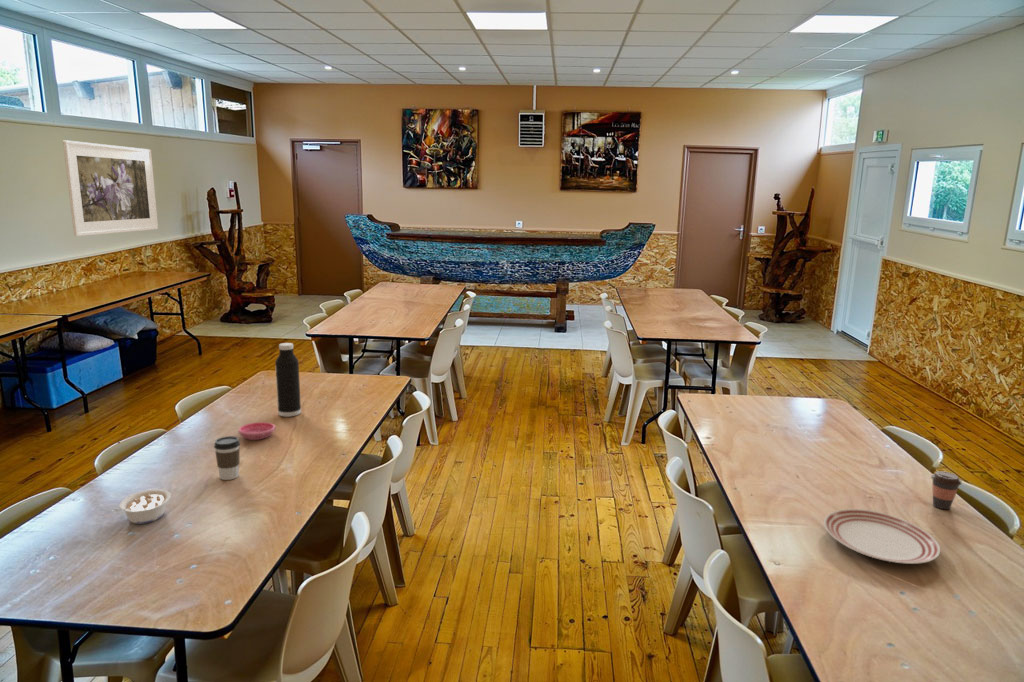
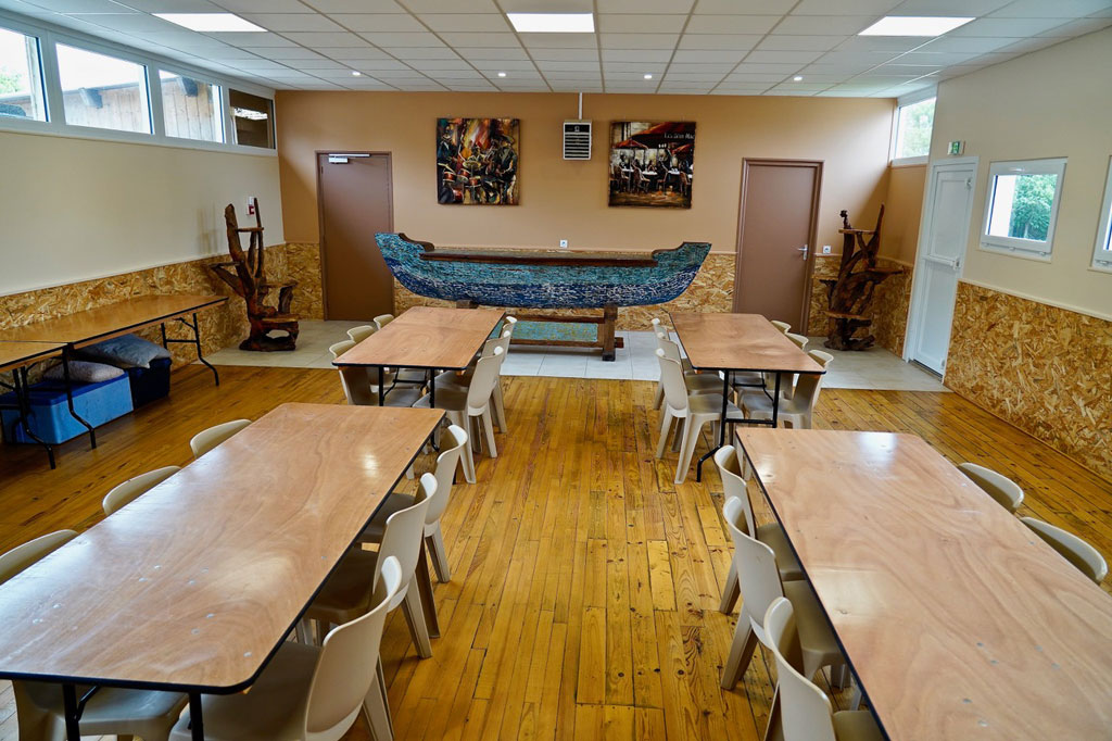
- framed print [62,139,159,237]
- saucer [238,421,276,441]
- legume [112,488,172,525]
- coffee cup [930,470,963,510]
- water bottle [274,342,302,418]
- coffee cup [213,435,241,481]
- dinner plate [823,508,941,565]
